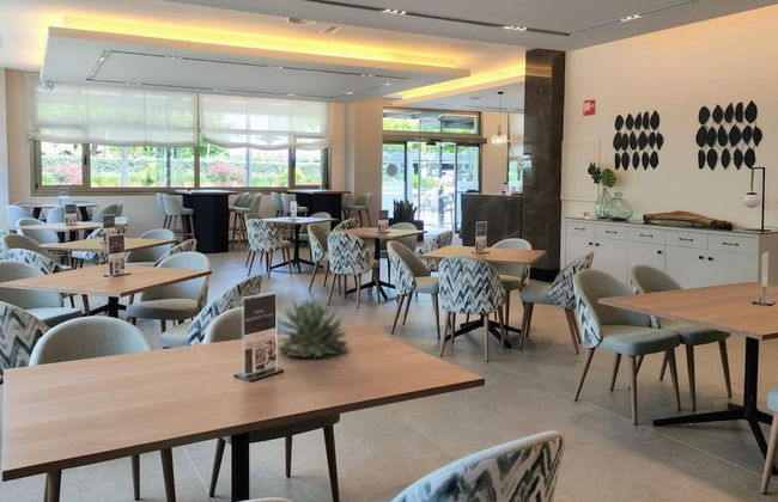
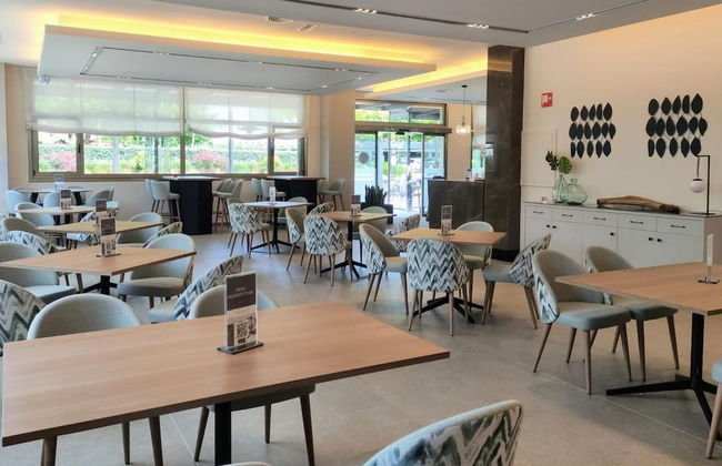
- succulent plant [276,296,352,359]
